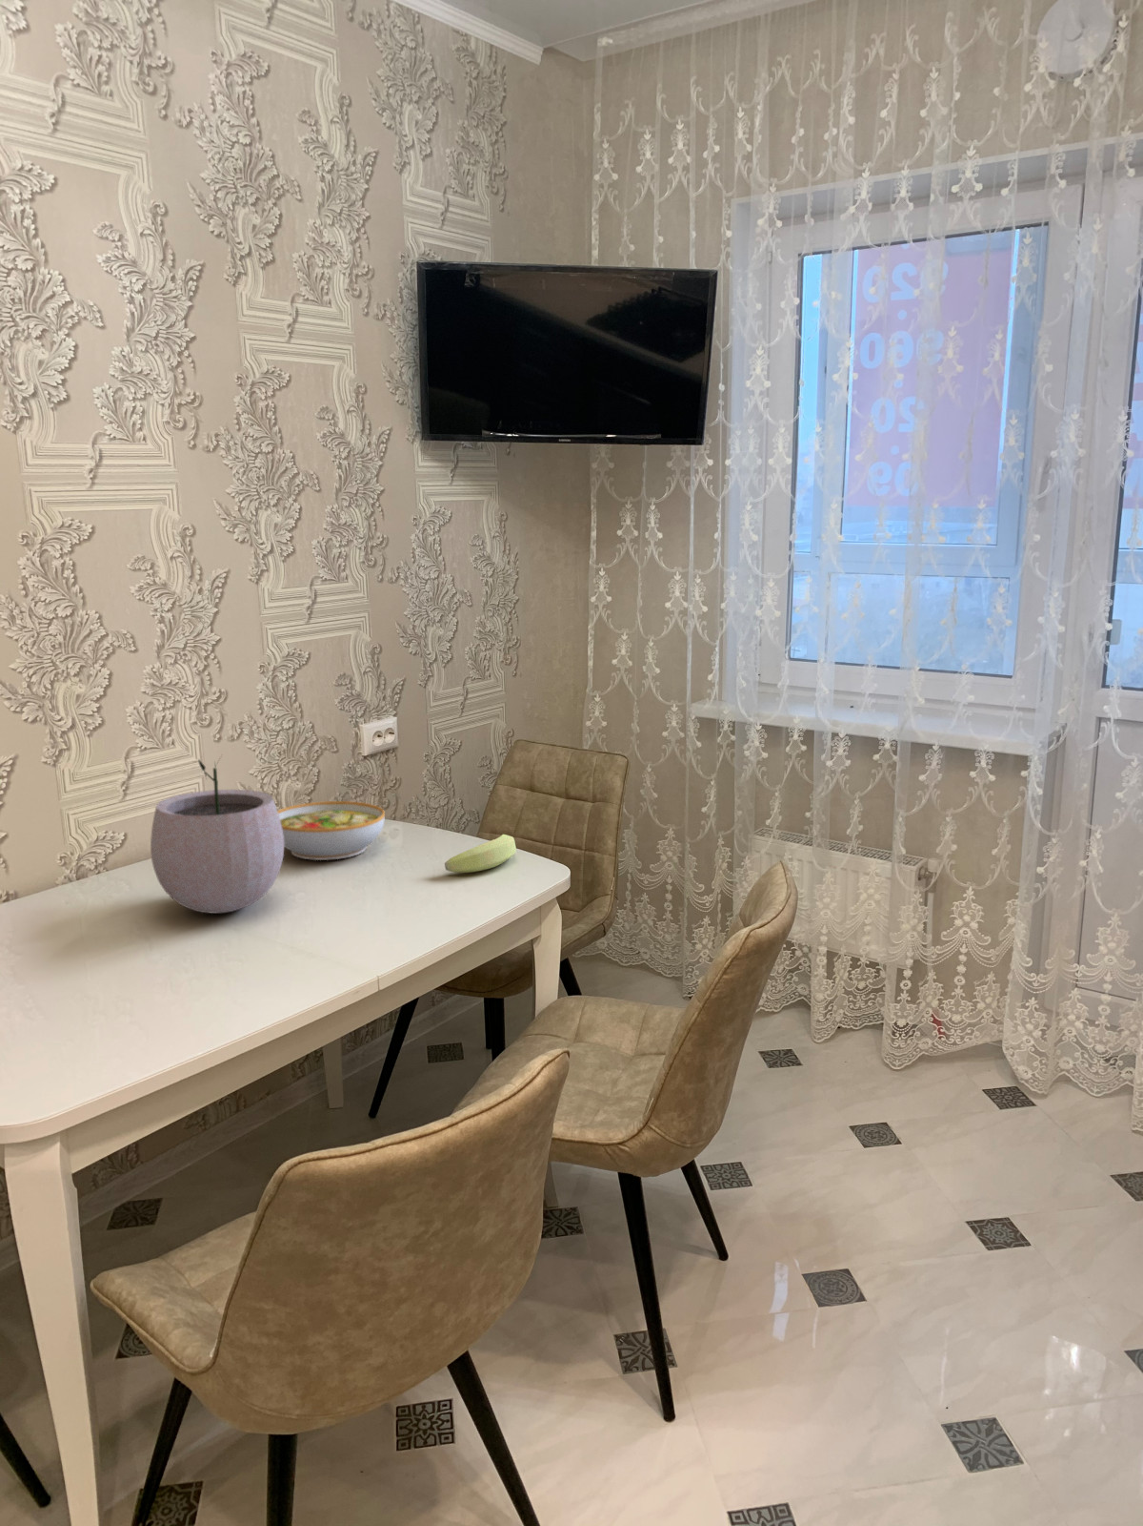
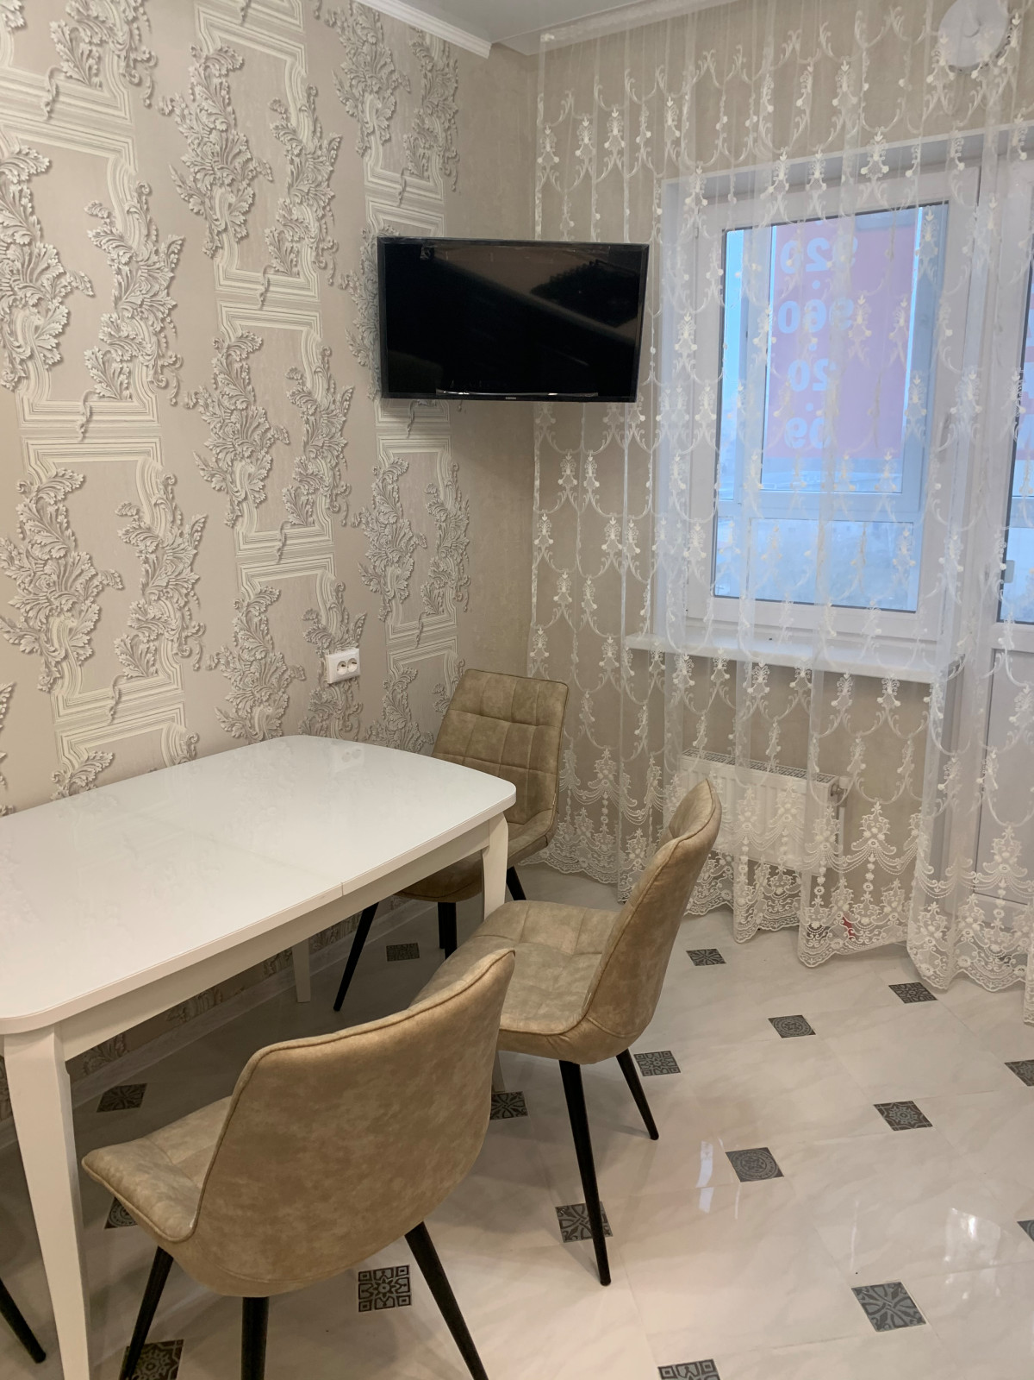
- plant pot [150,755,285,914]
- banana [444,834,517,874]
- bowl [277,800,385,862]
